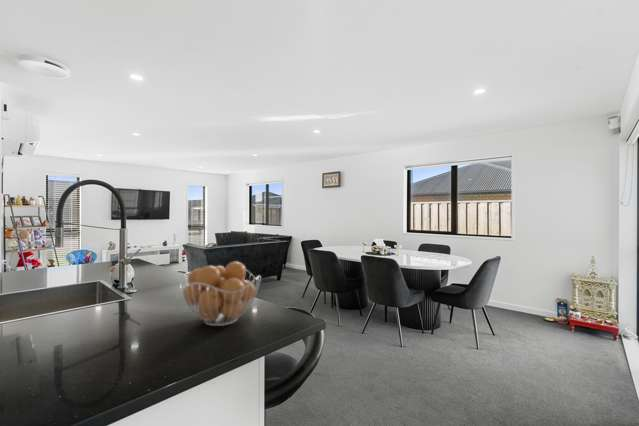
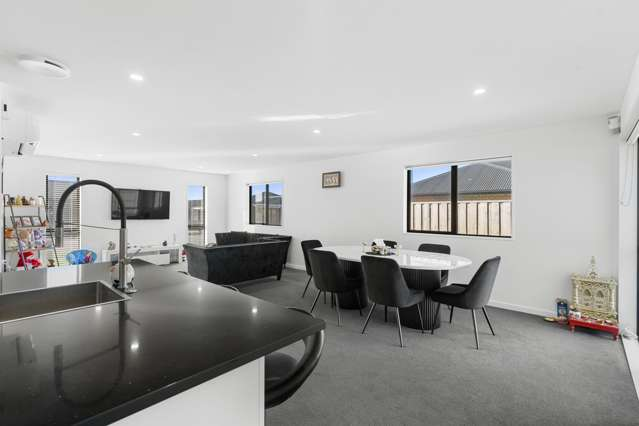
- fruit basket [179,261,262,327]
